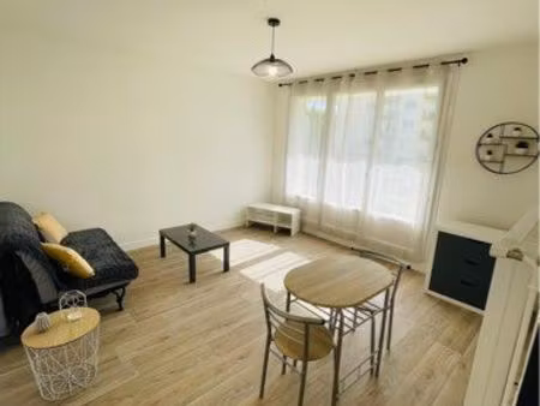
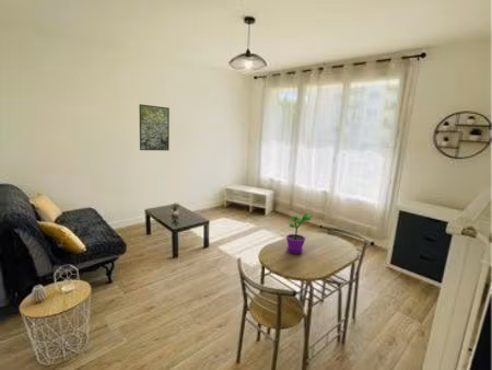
+ flower pot [285,212,313,255]
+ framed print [138,103,171,152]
